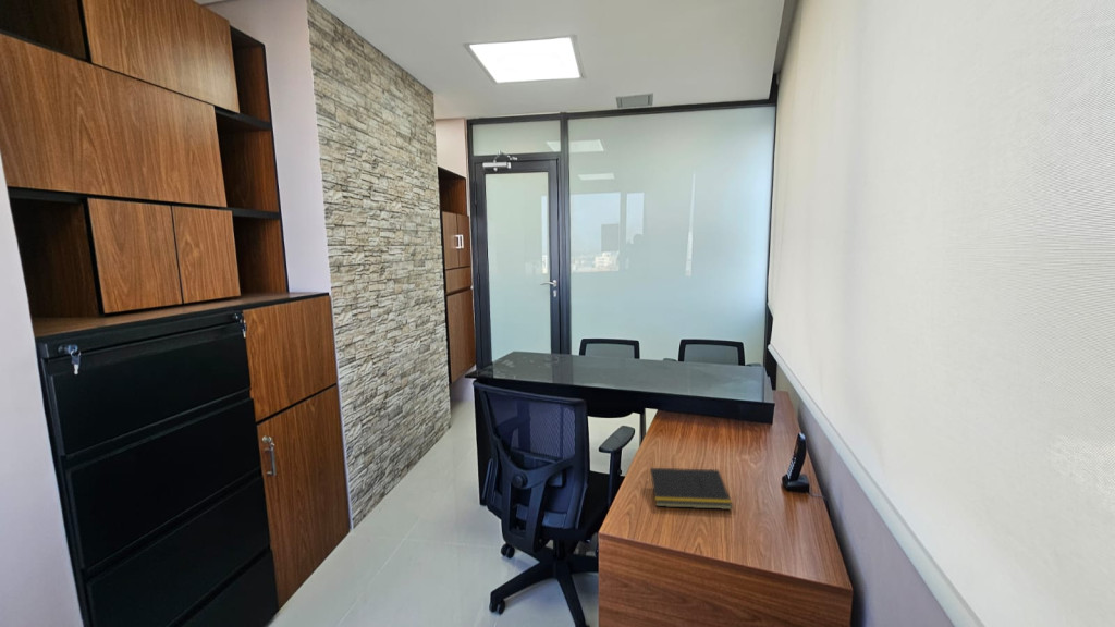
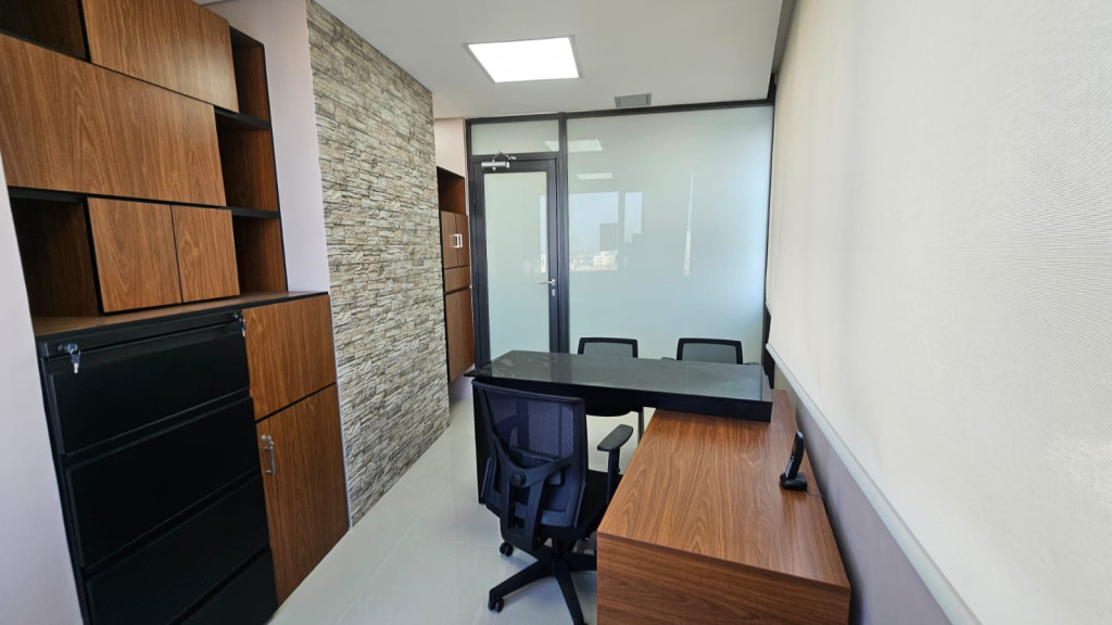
- notepad [648,467,734,511]
